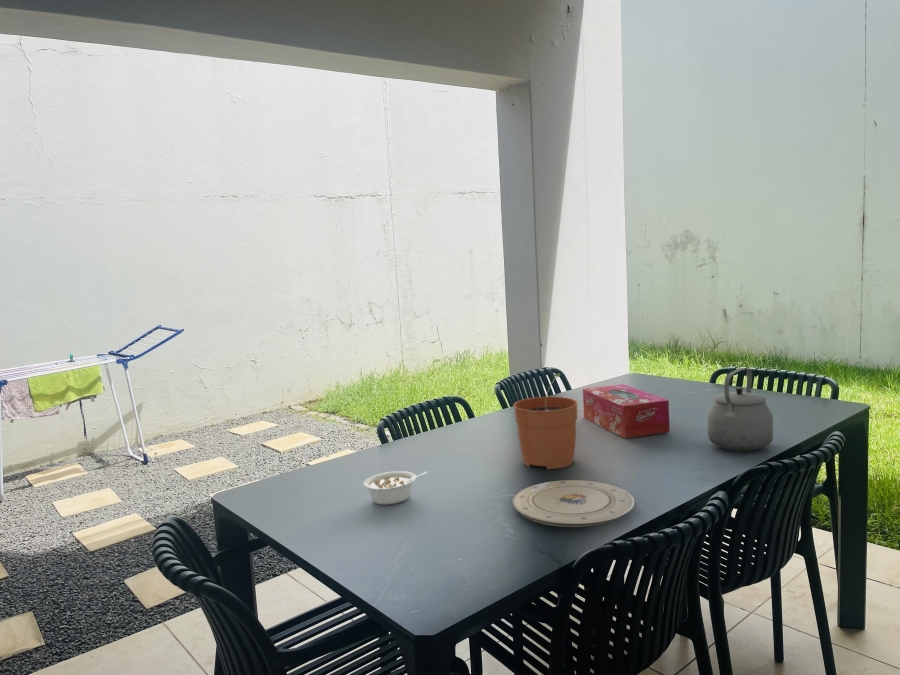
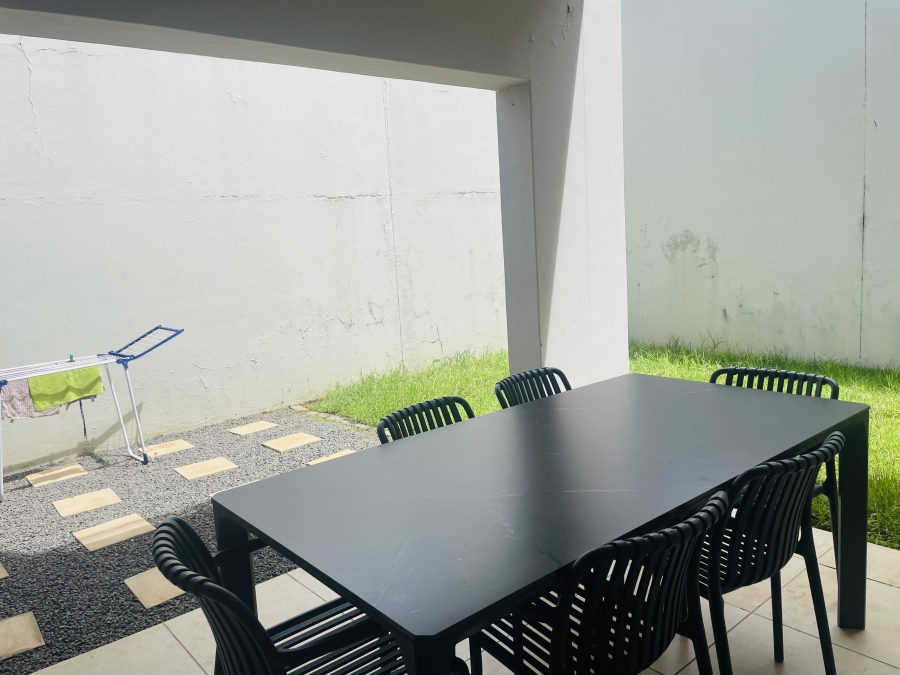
- tea kettle [707,368,774,452]
- plant pot [513,372,579,470]
- tissue box [582,383,671,439]
- plate [511,479,635,528]
- legume [362,470,428,506]
